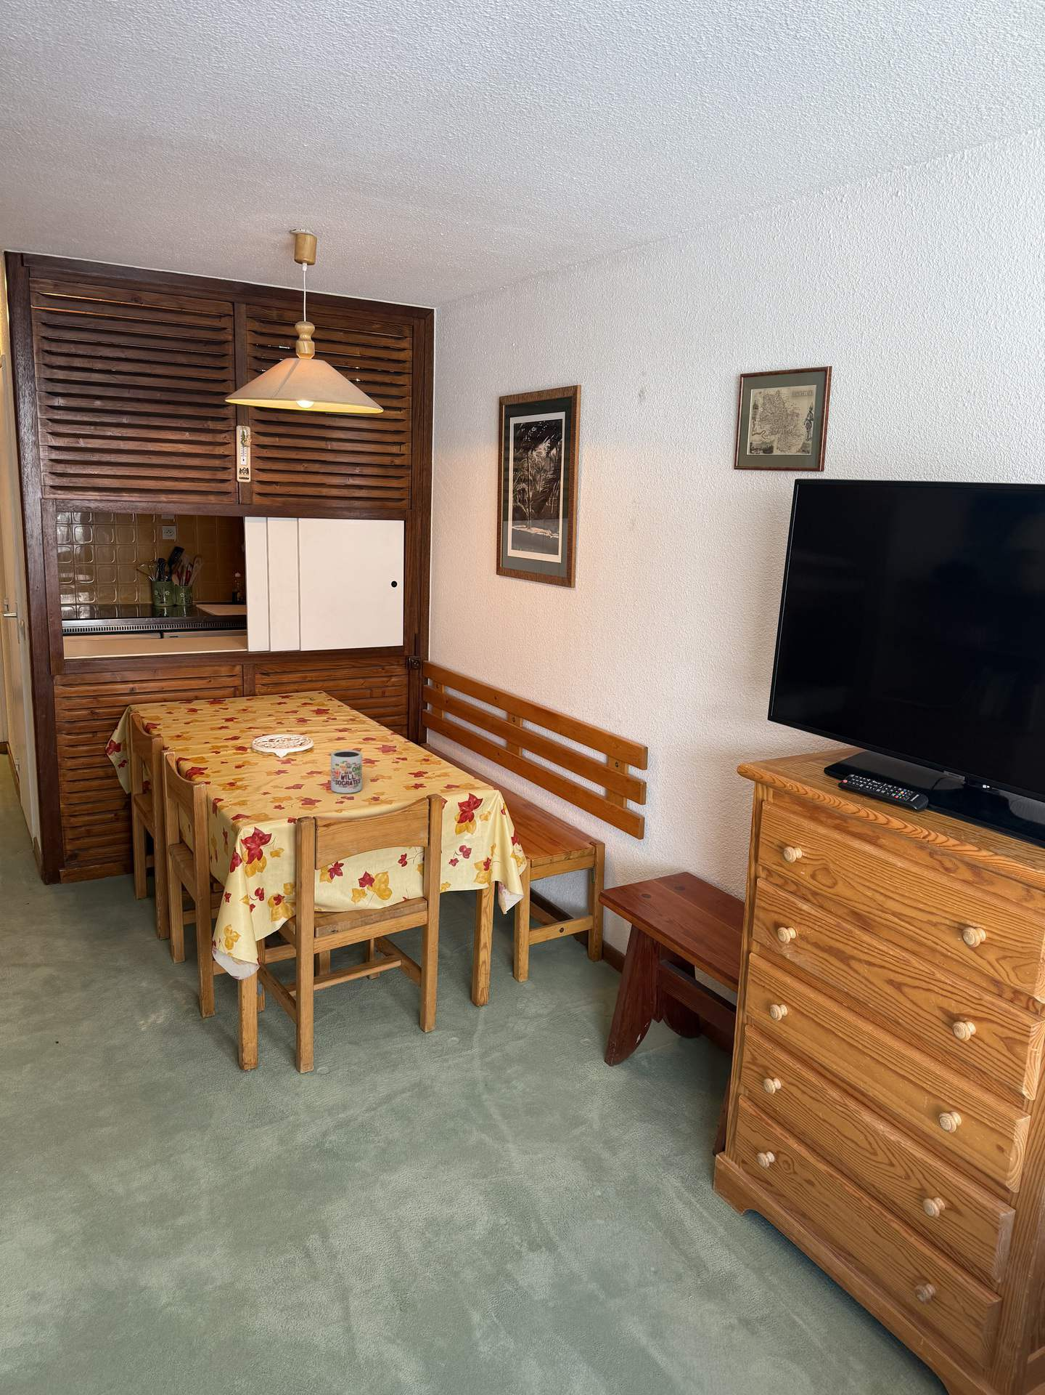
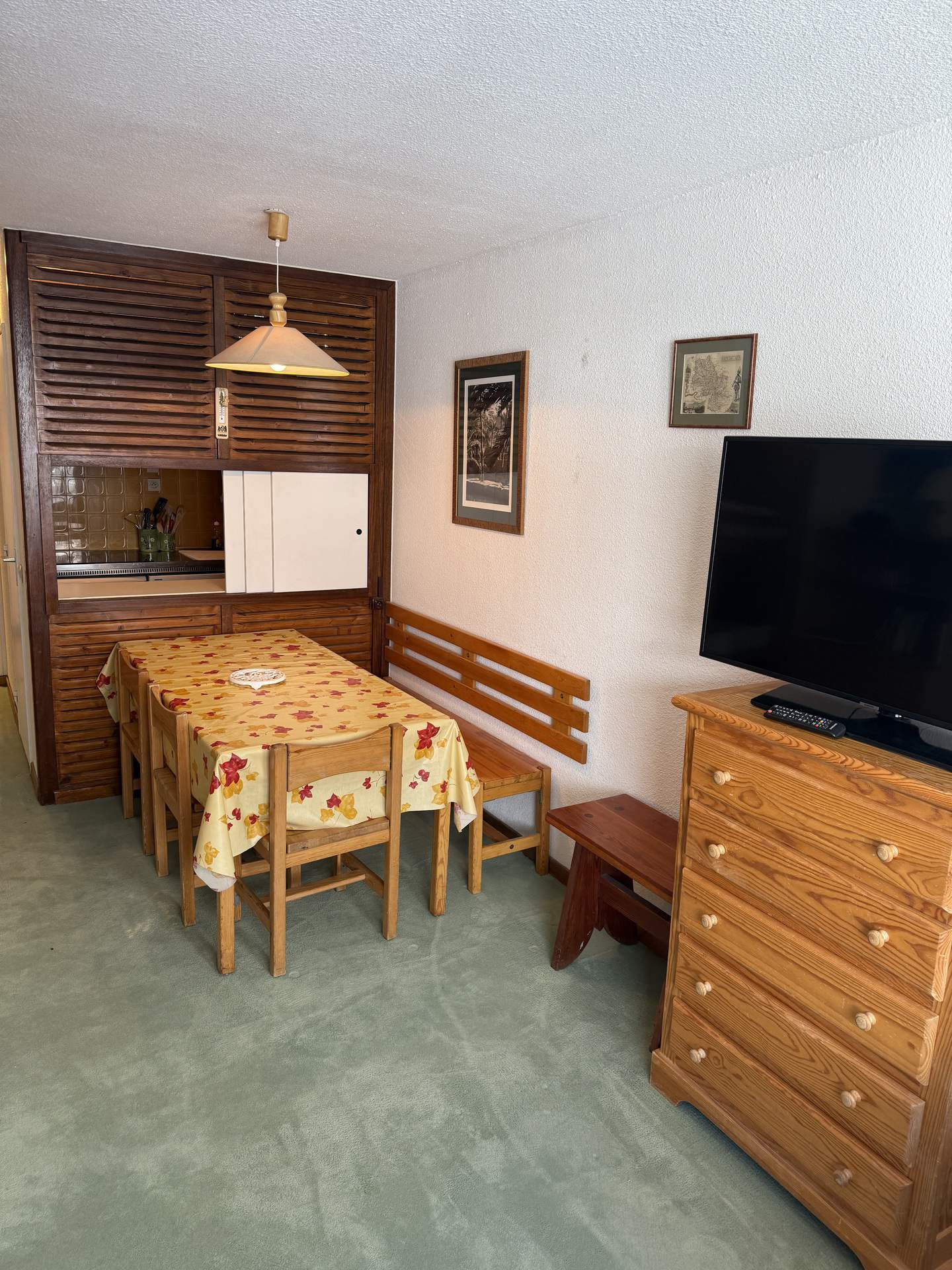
- mug [330,749,363,794]
